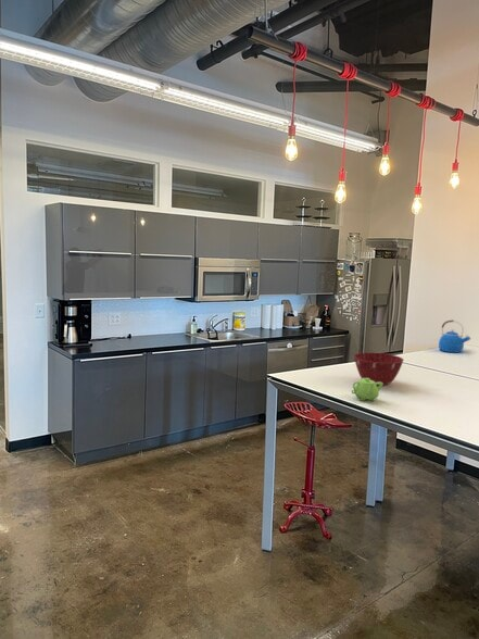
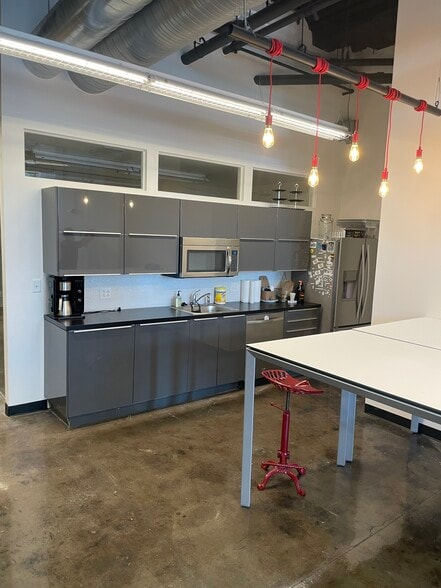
- kettle [438,320,471,353]
- teapot [351,377,383,402]
- mixing bowl [353,352,405,386]
